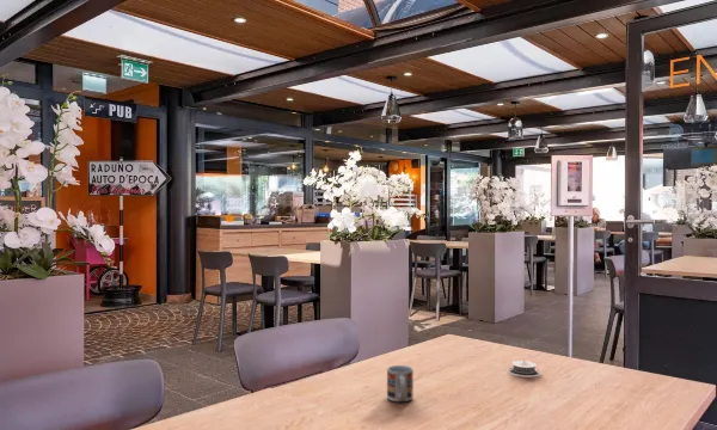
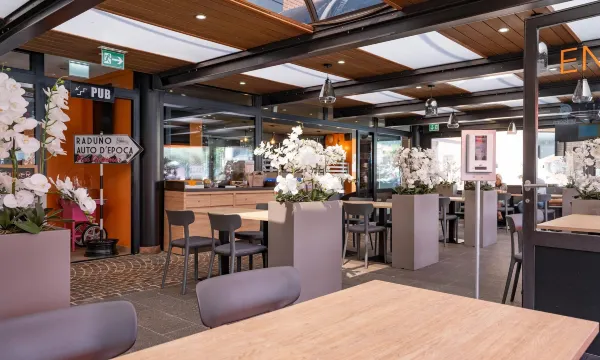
- cup [386,364,415,403]
- architectural model [507,357,541,379]
